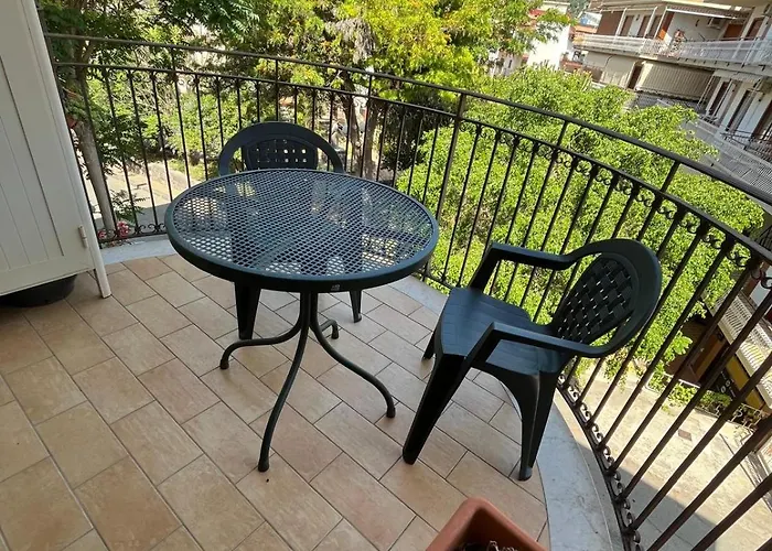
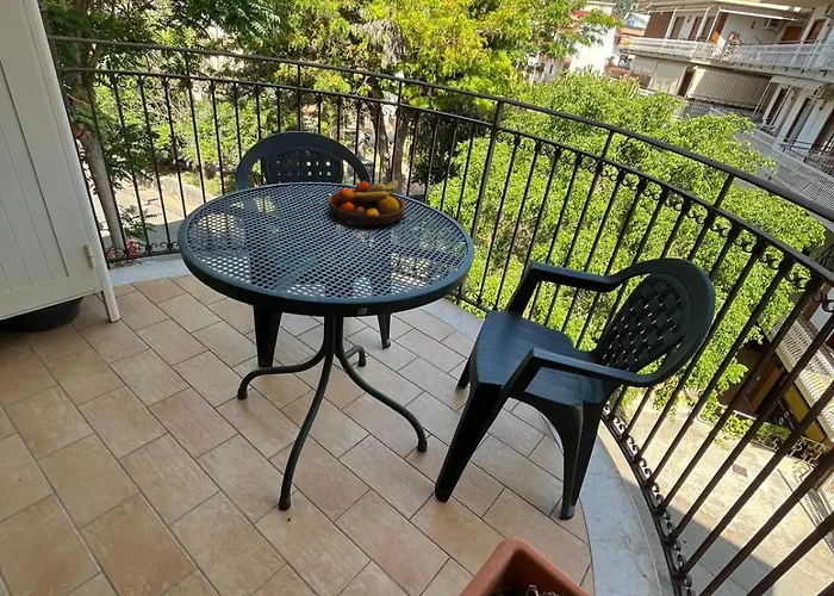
+ fruit bowl [328,179,406,229]
